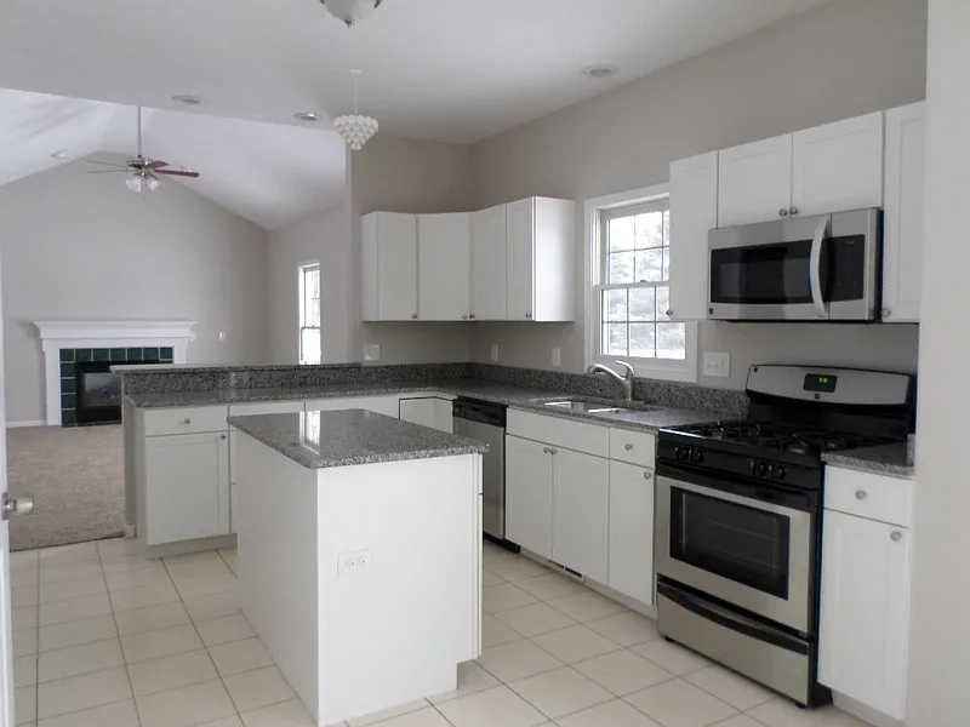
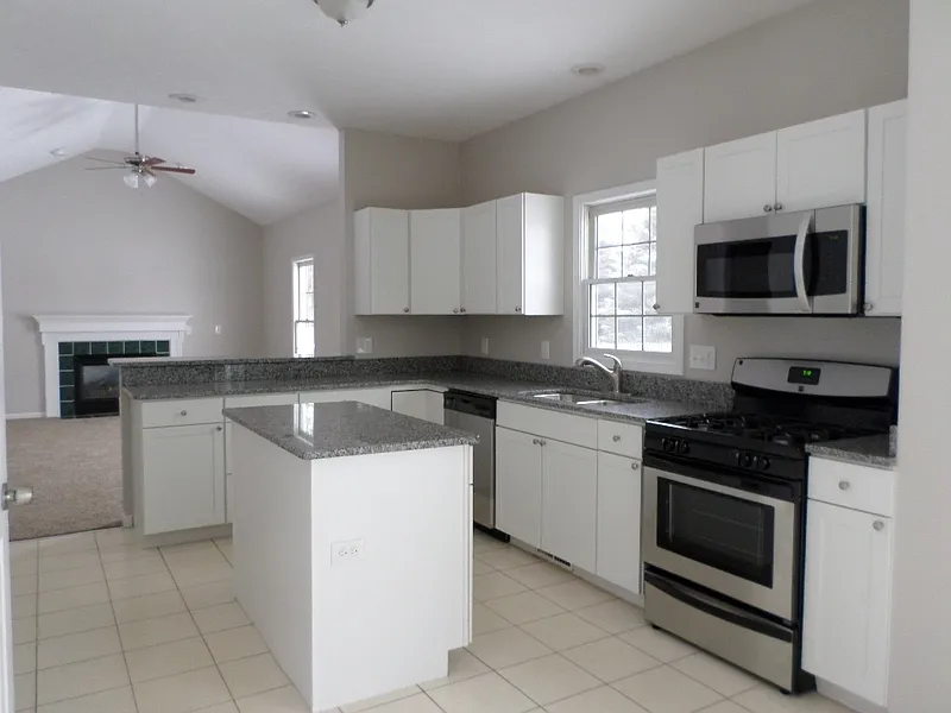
- pendant light [332,68,380,151]
